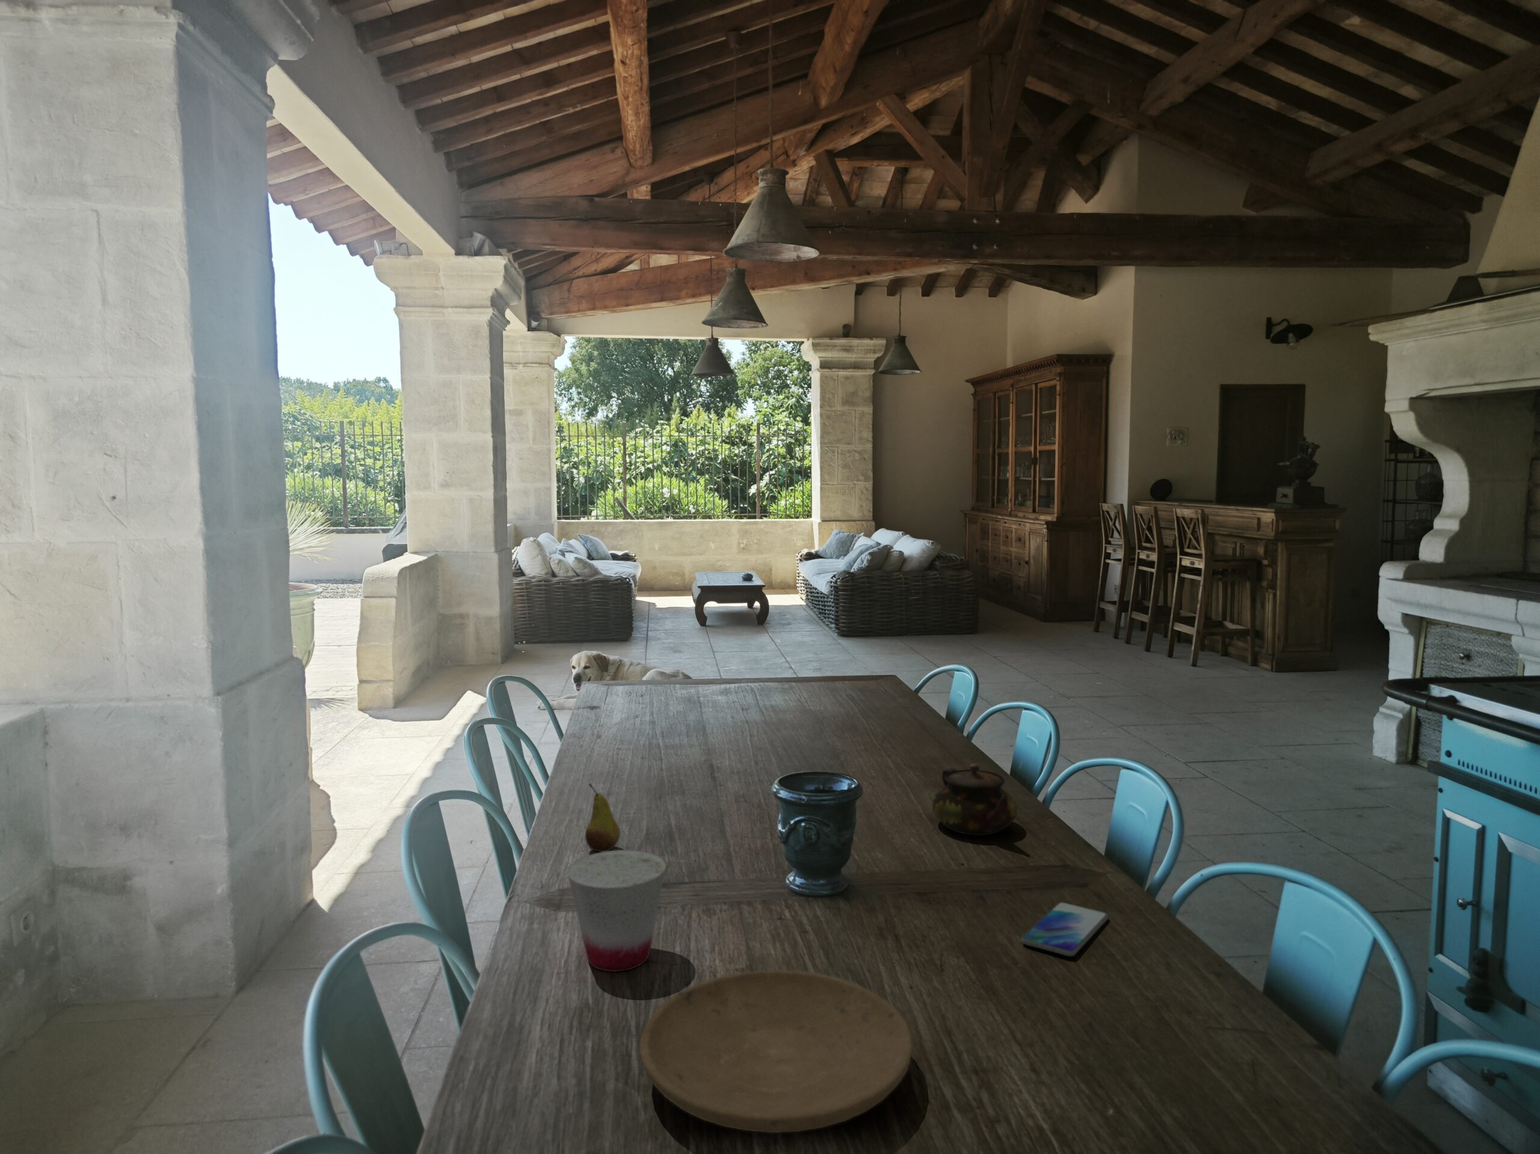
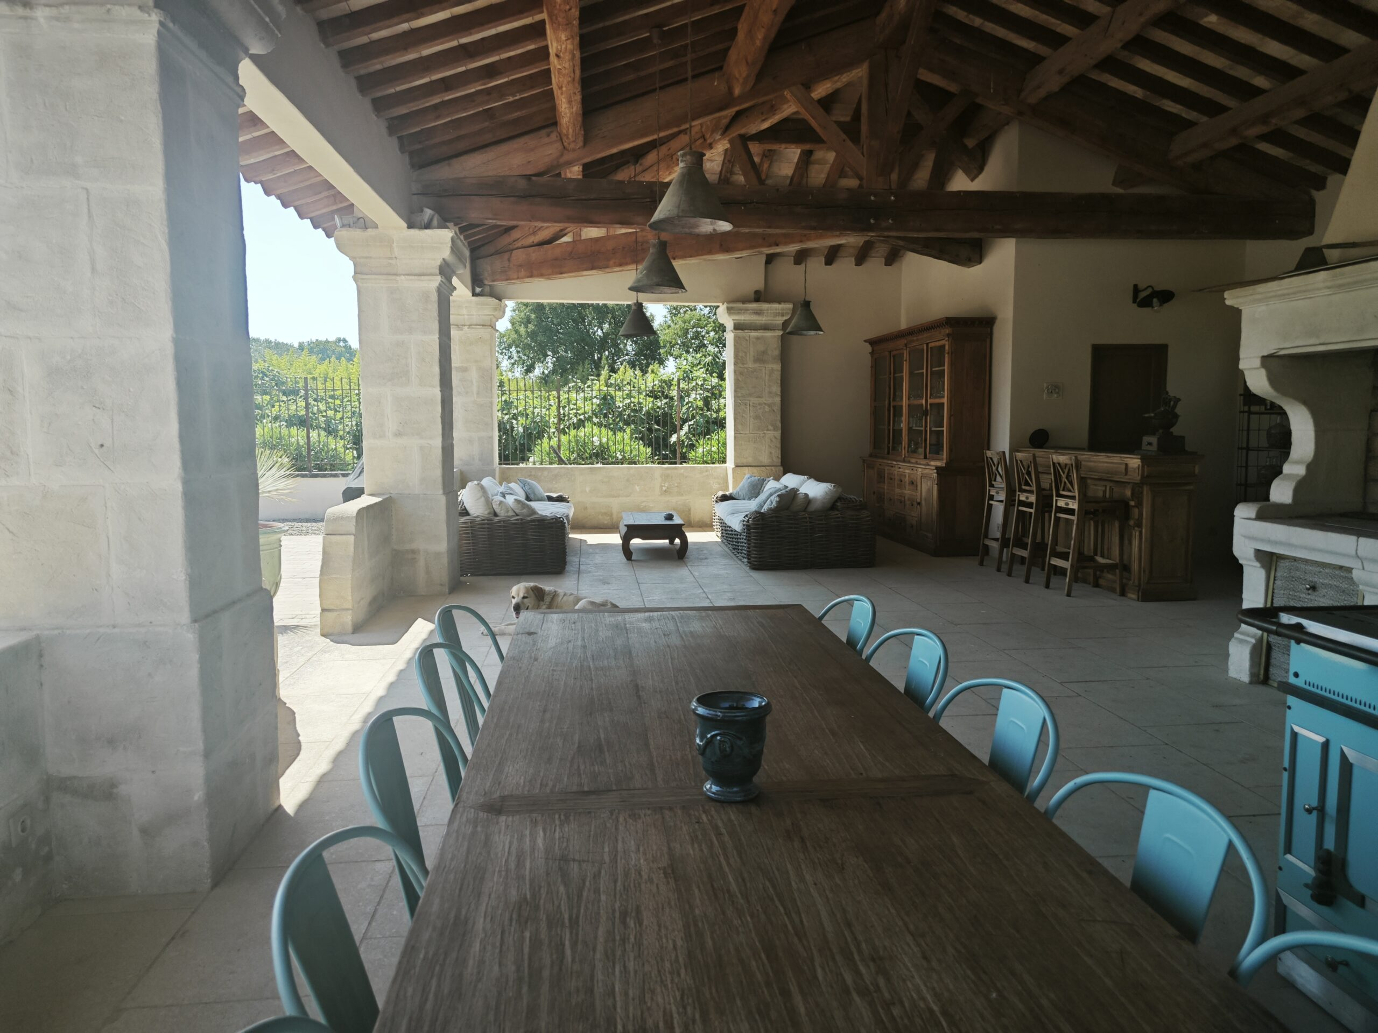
- smartphone [1021,902,1108,956]
- fruit [584,783,621,852]
- plate [639,969,913,1133]
- teapot [931,764,1017,836]
- cup [566,850,667,972]
